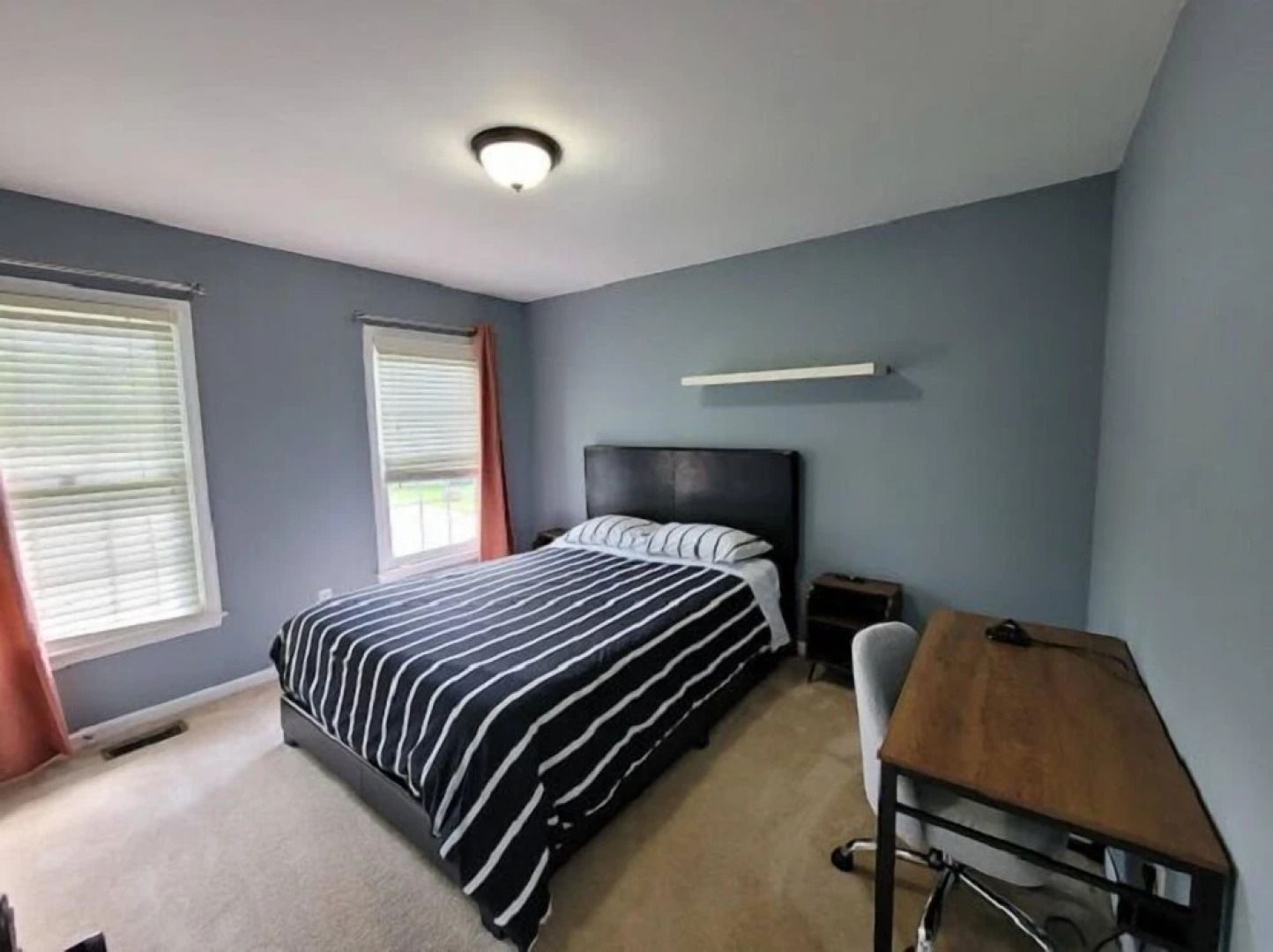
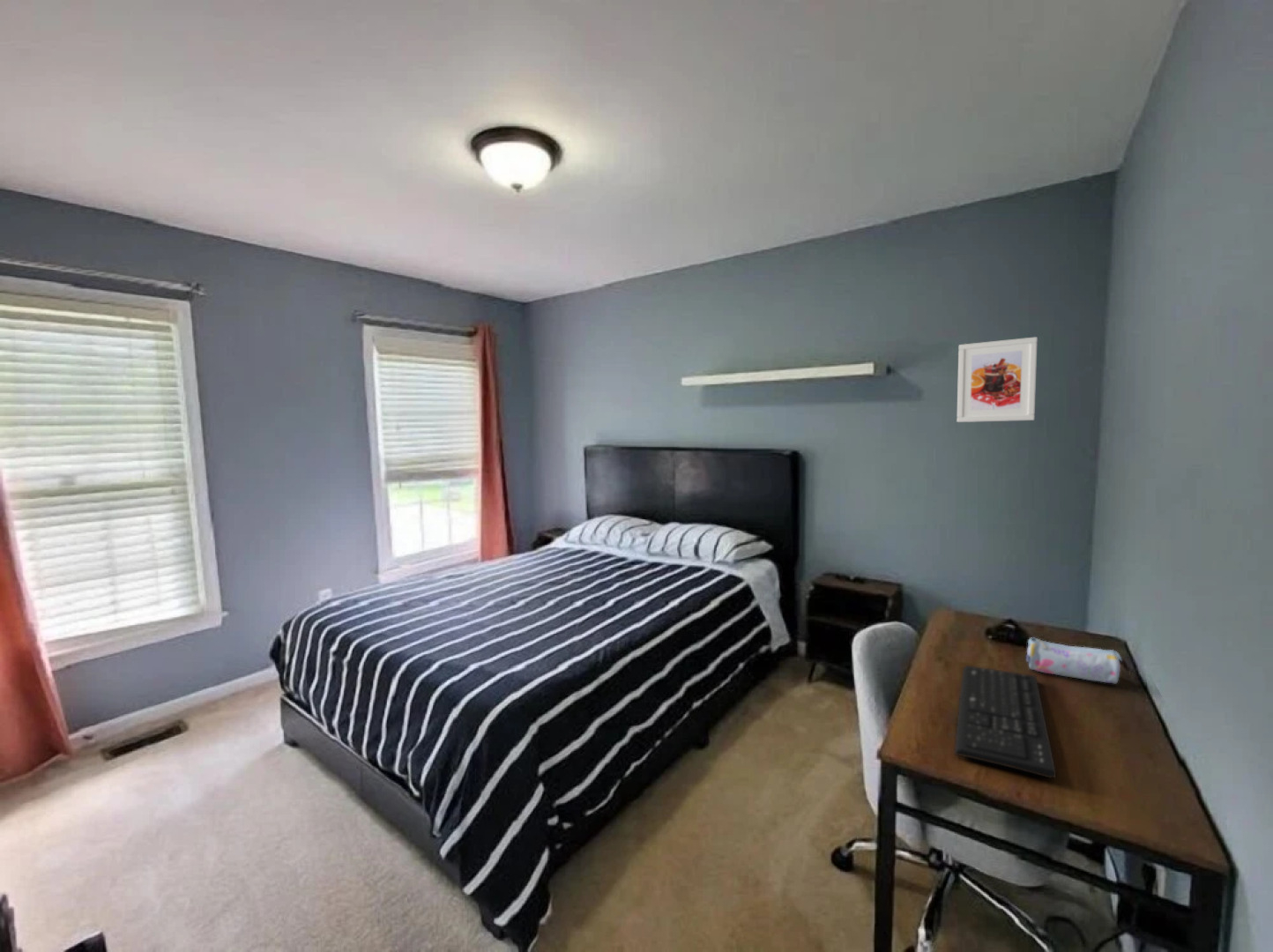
+ pencil case [1025,636,1123,684]
+ keyboard [953,665,1057,779]
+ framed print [956,336,1039,423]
